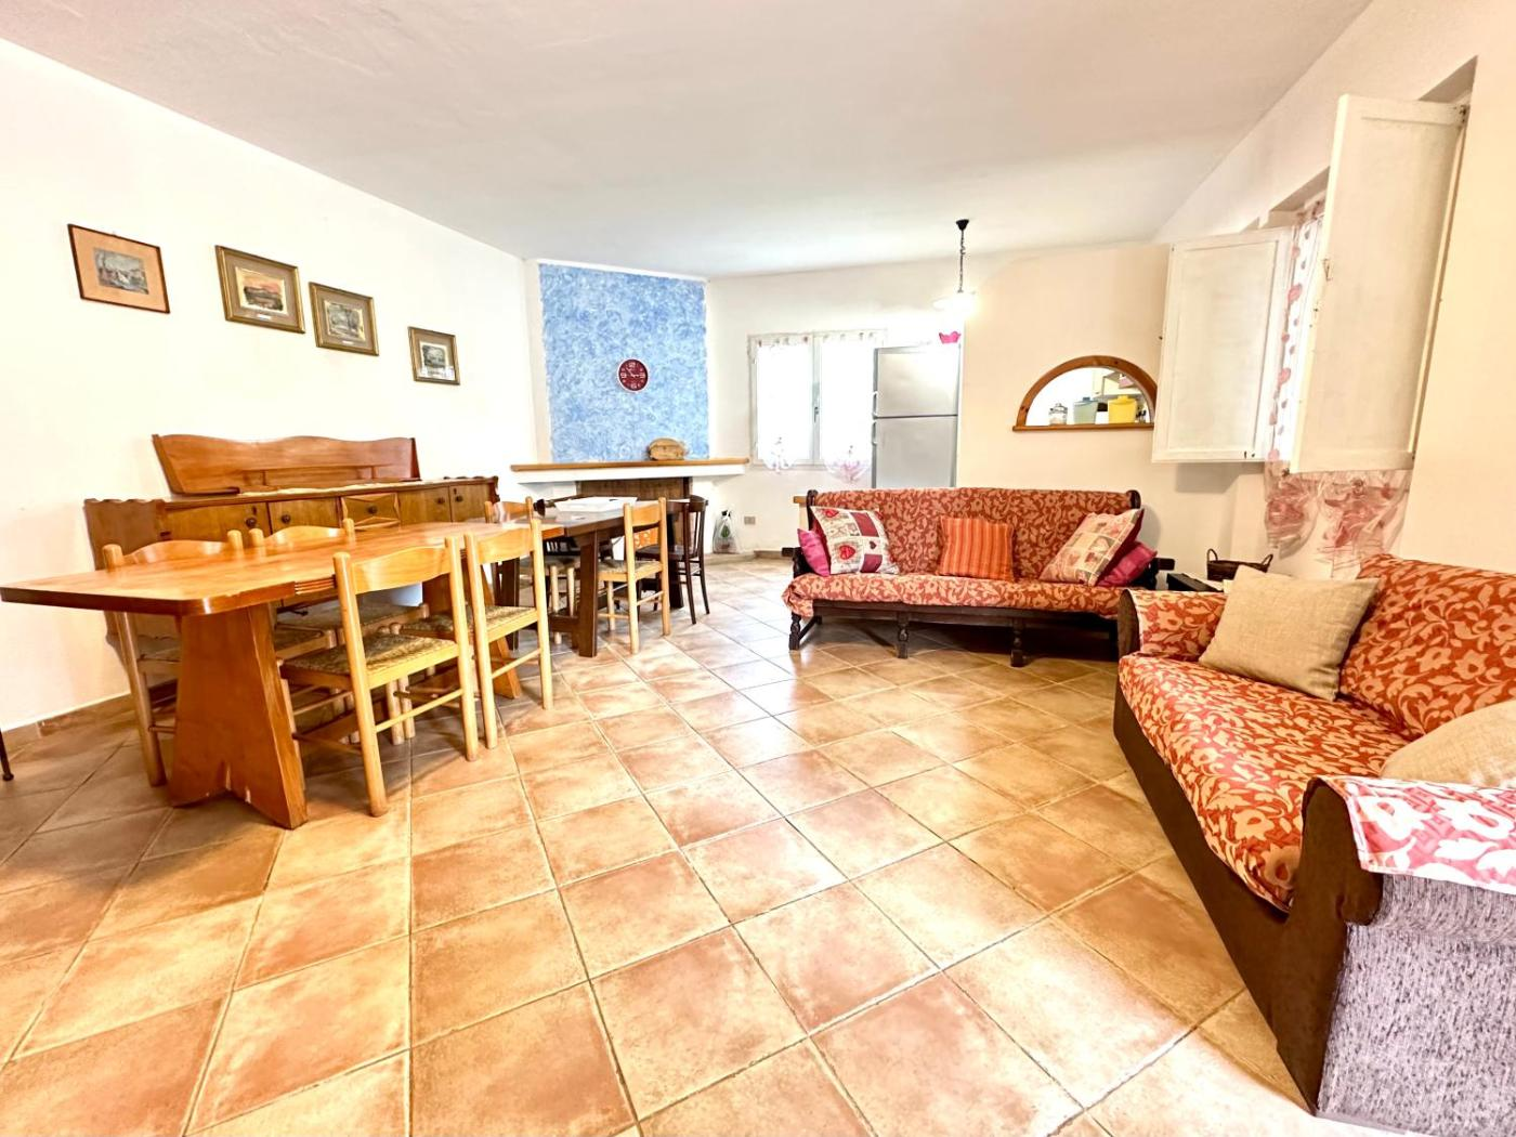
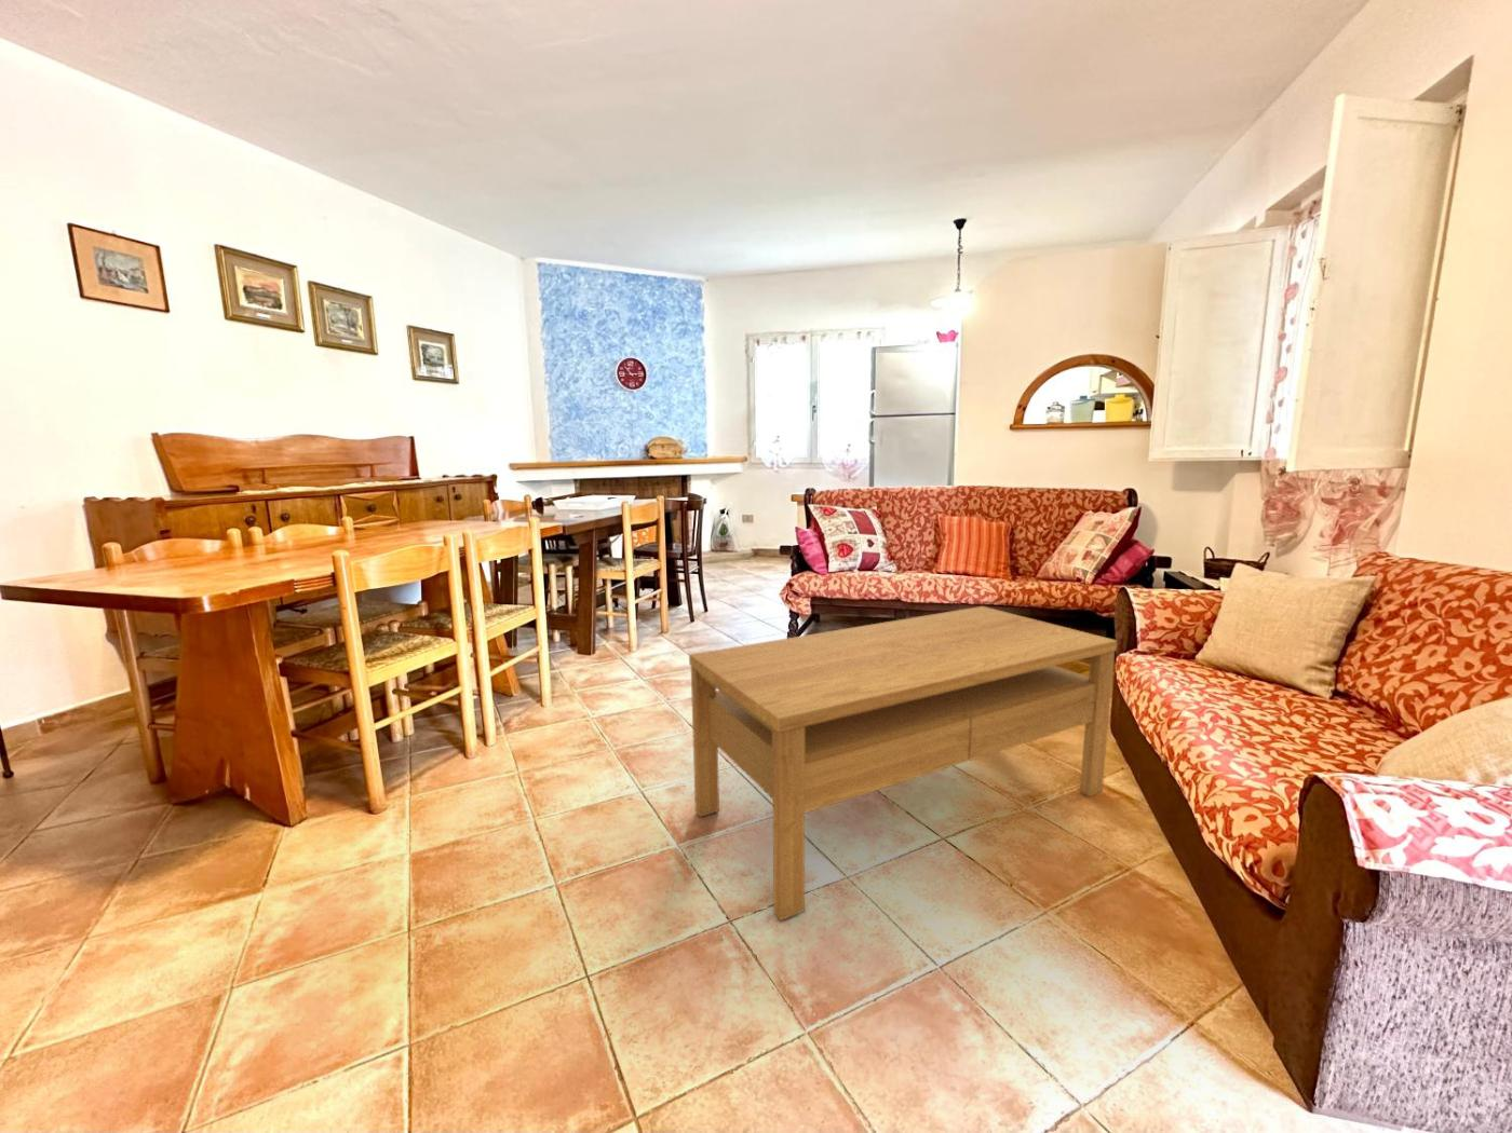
+ coffee table [688,606,1118,921]
